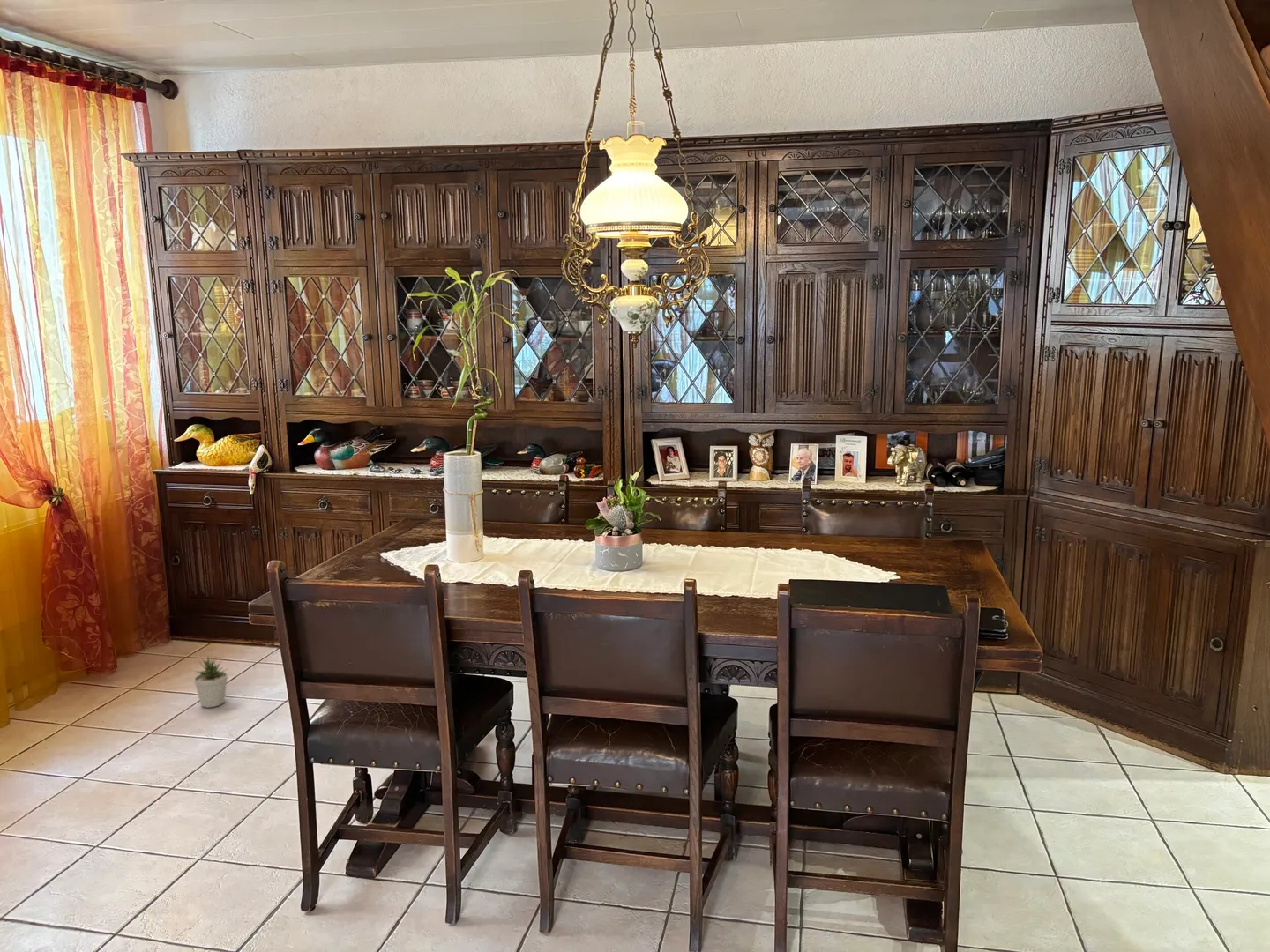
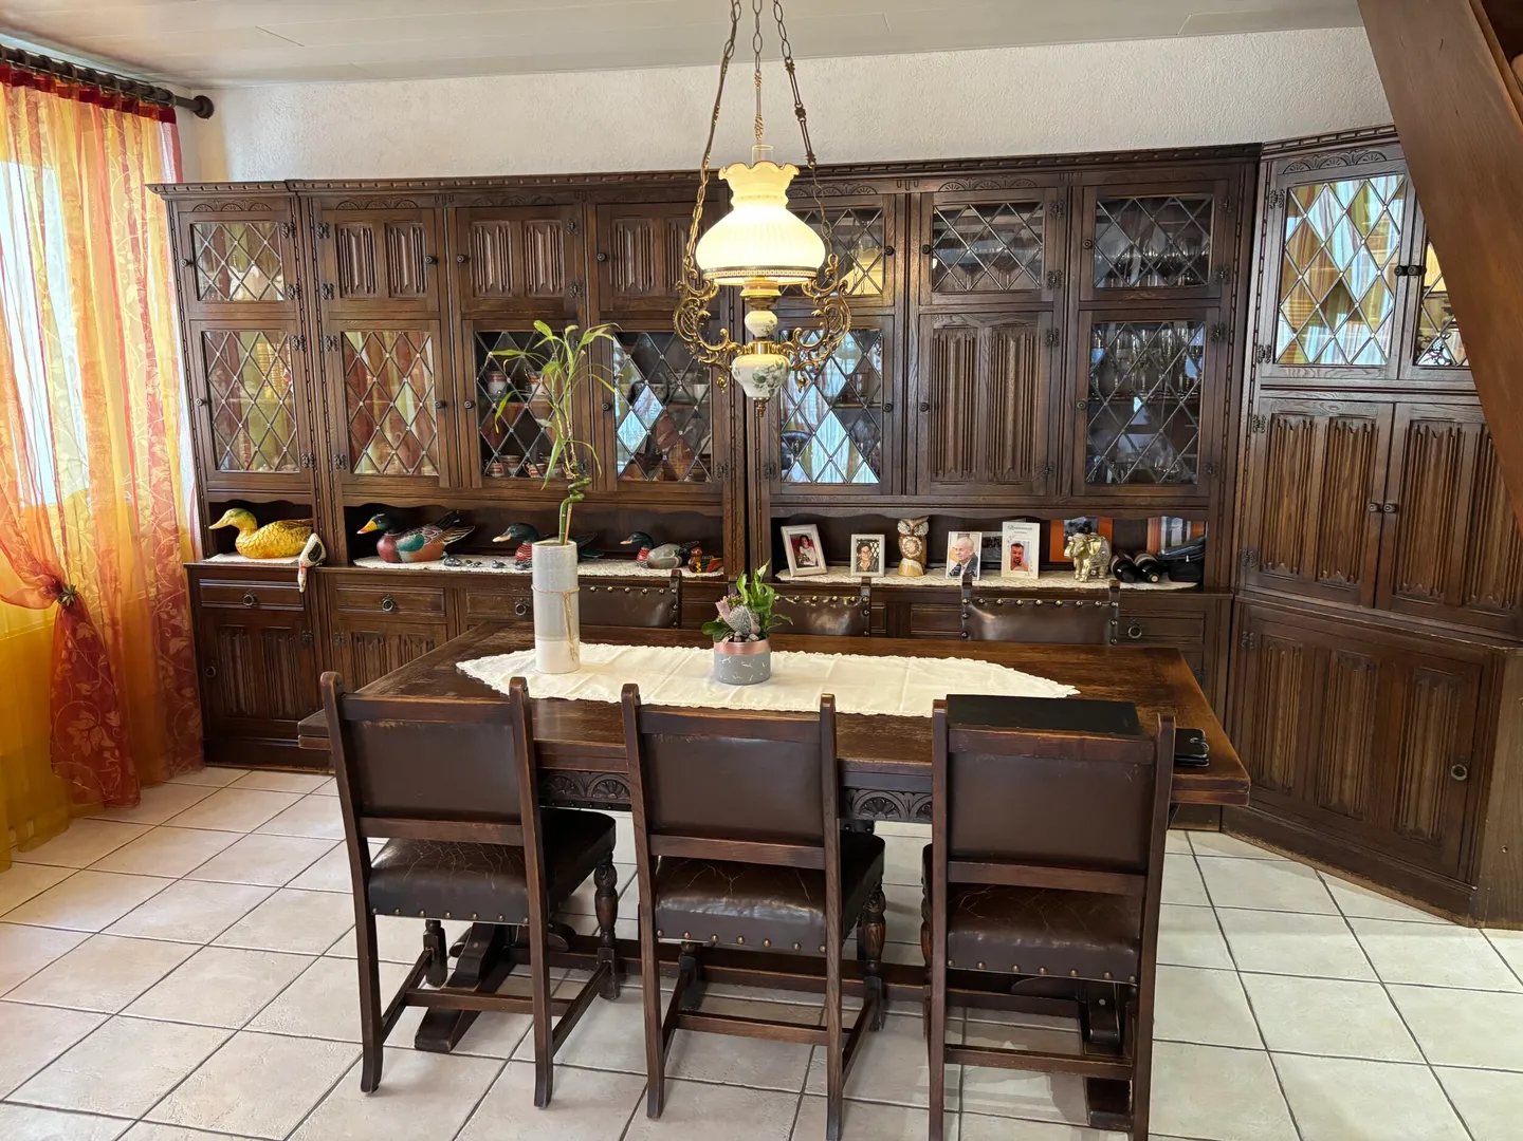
- potted plant [193,654,228,709]
